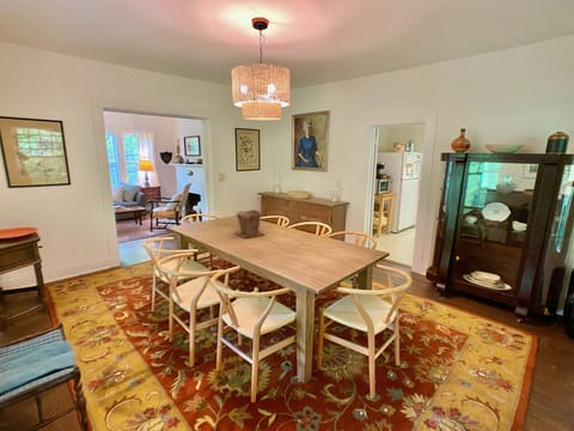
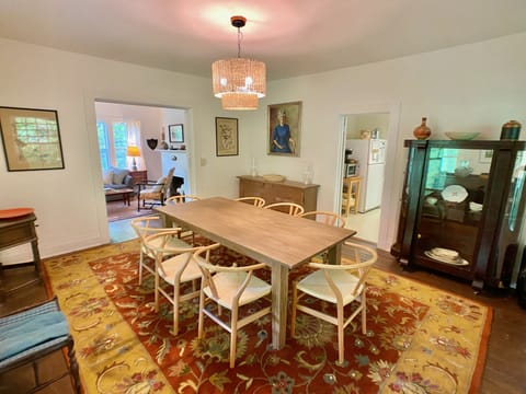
- plant pot [233,208,265,239]
